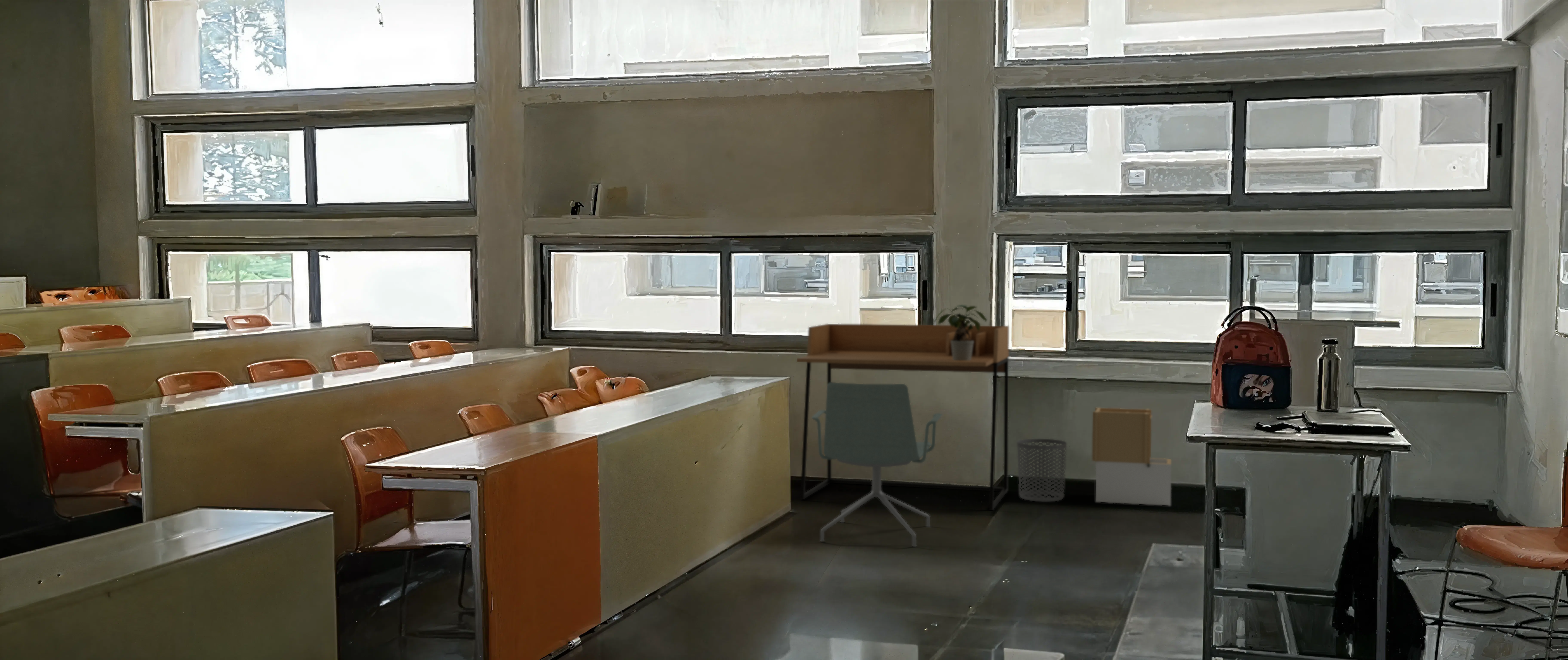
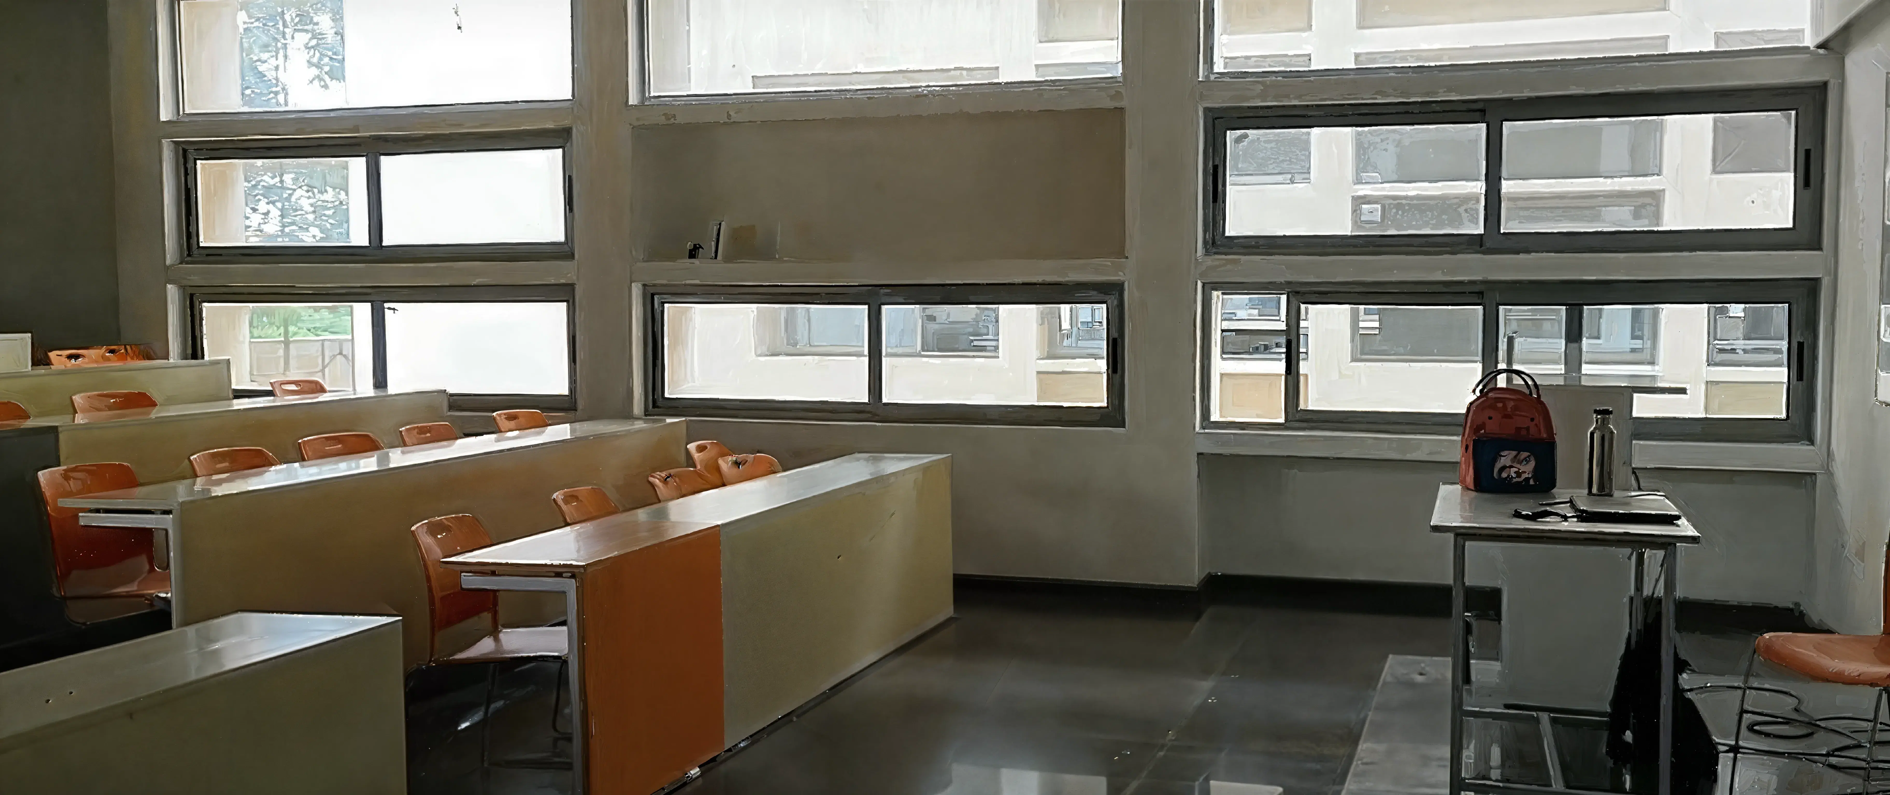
- kitchen cabinet [1092,407,1171,506]
- waste bin [1017,438,1067,502]
- office chair [811,382,943,547]
- potted plant [933,304,987,360]
- desk [796,323,1009,511]
